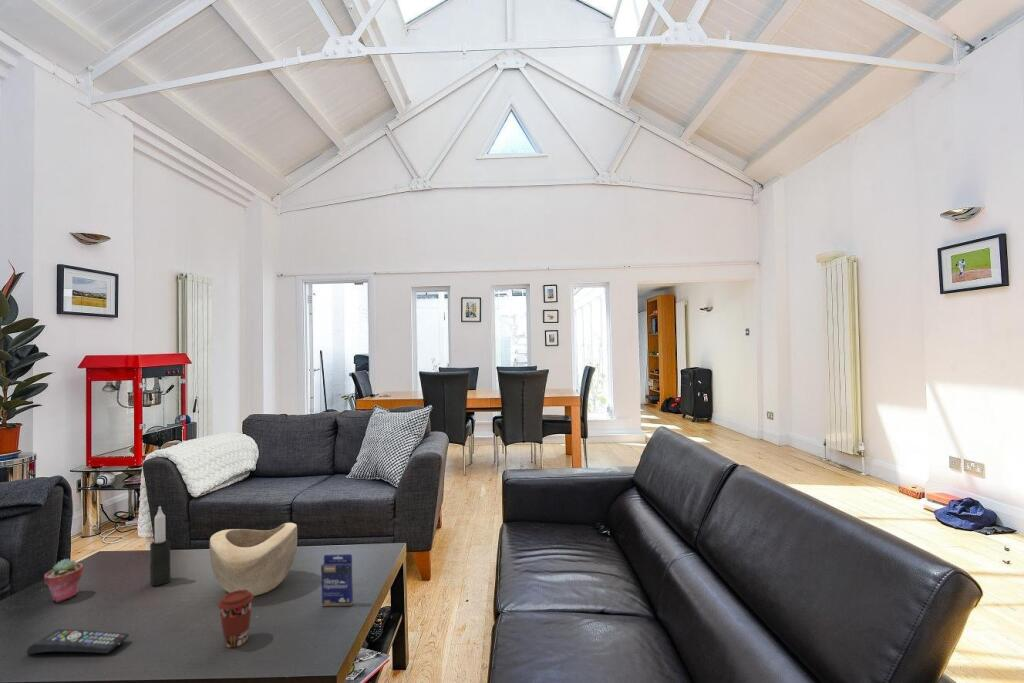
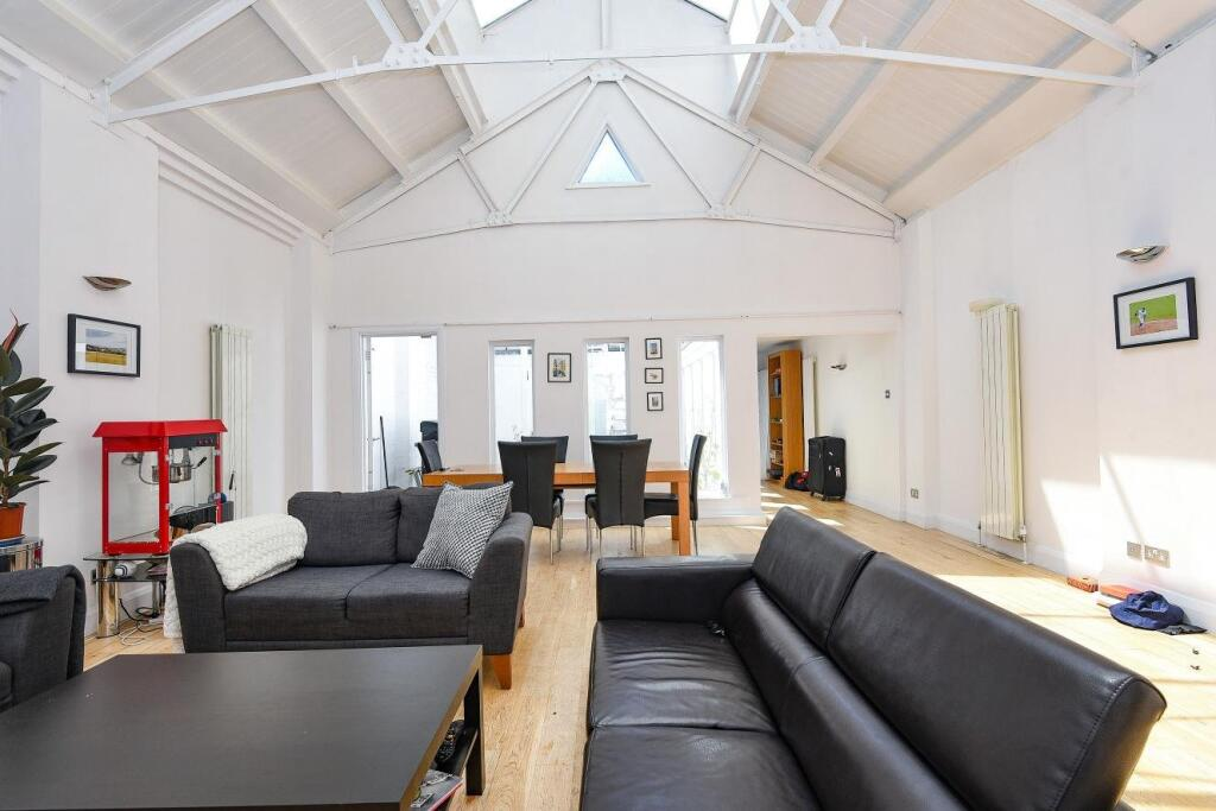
- decorative bowl [209,522,298,597]
- candle [149,505,171,587]
- coffee cup [217,590,255,649]
- remote control [26,628,130,655]
- potted succulent [43,558,84,603]
- small box [320,553,354,607]
